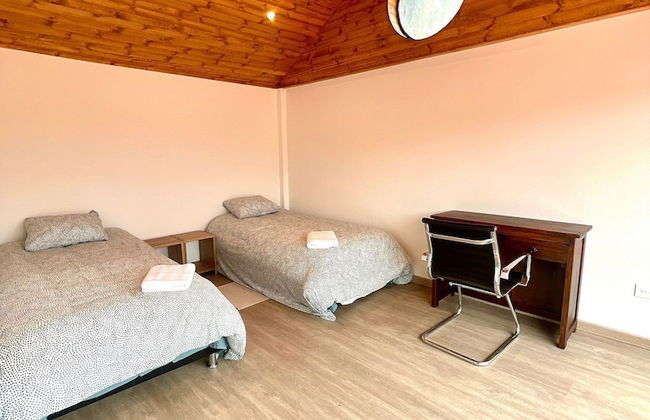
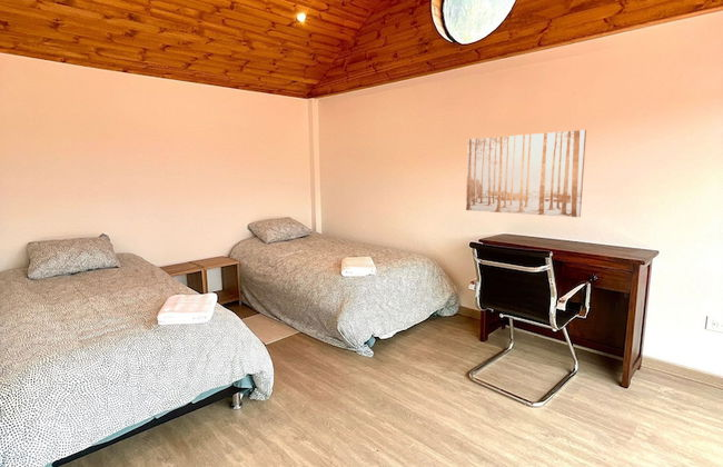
+ wall art [465,129,587,218]
